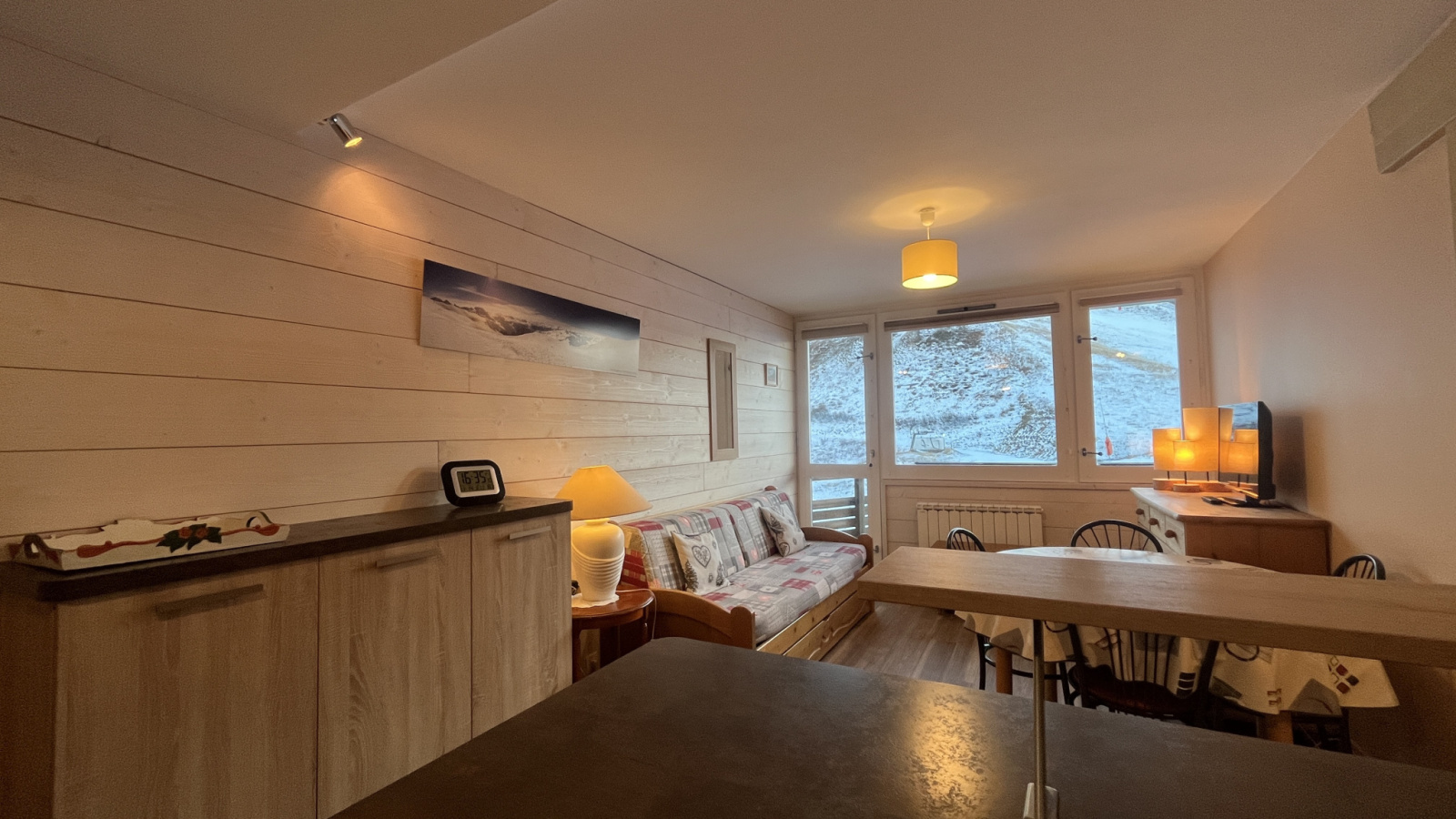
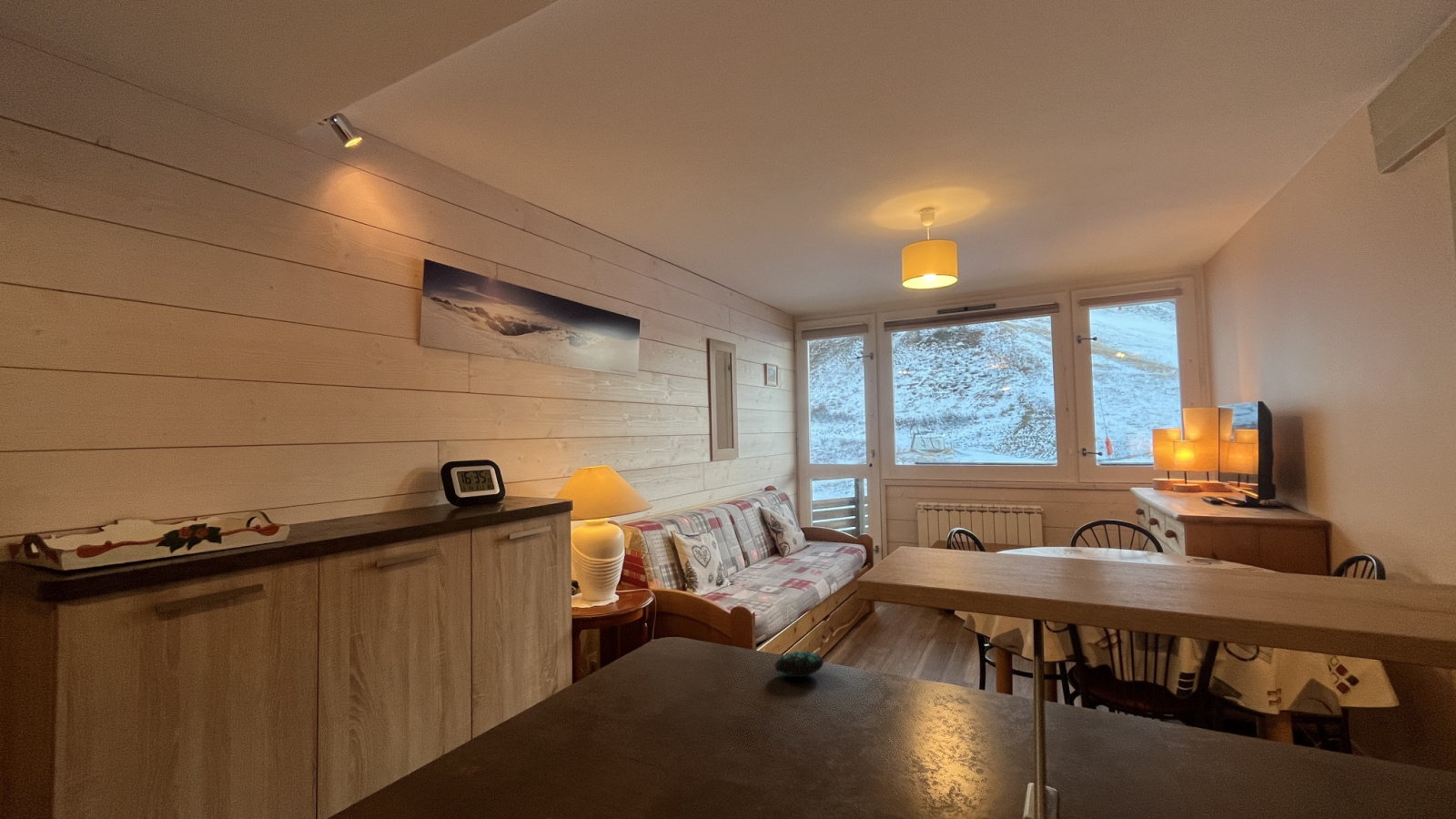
+ decorative egg [773,650,824,678]
